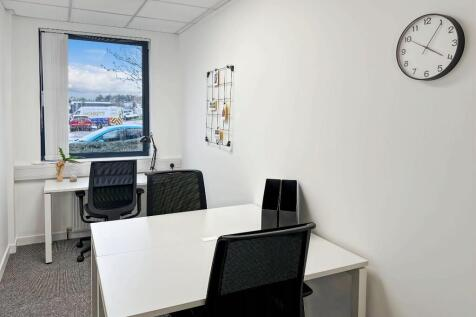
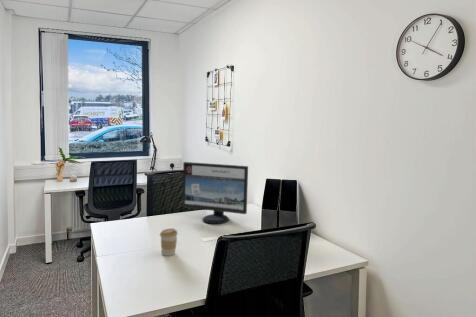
+ coffee cup [159,228,179,257]
+ computer monitor [182,161,249,225]
